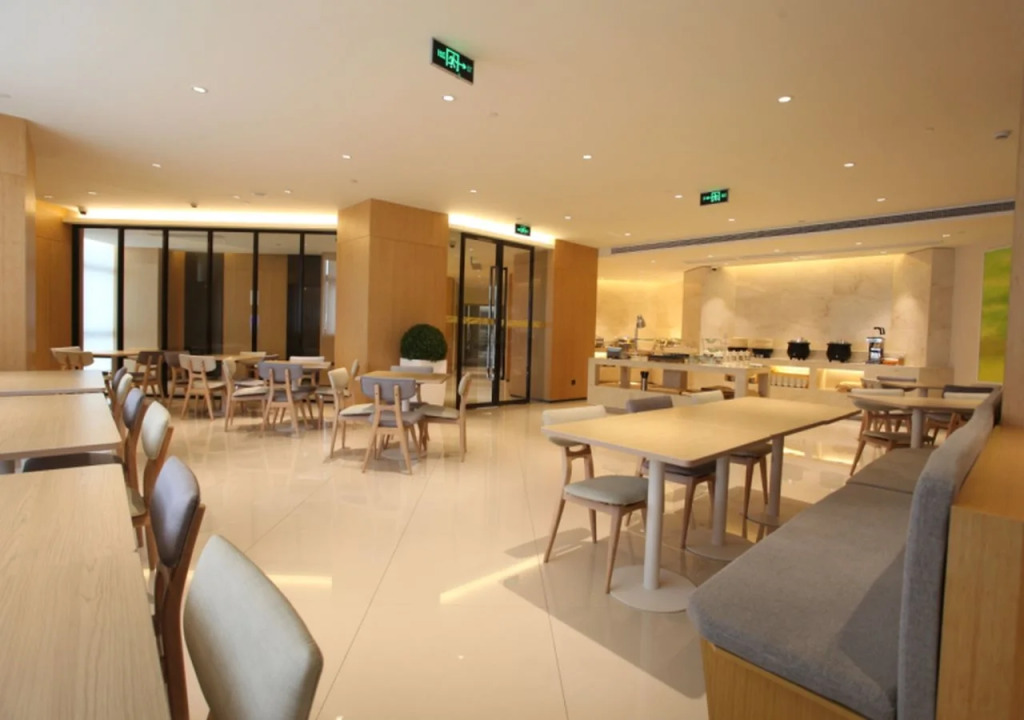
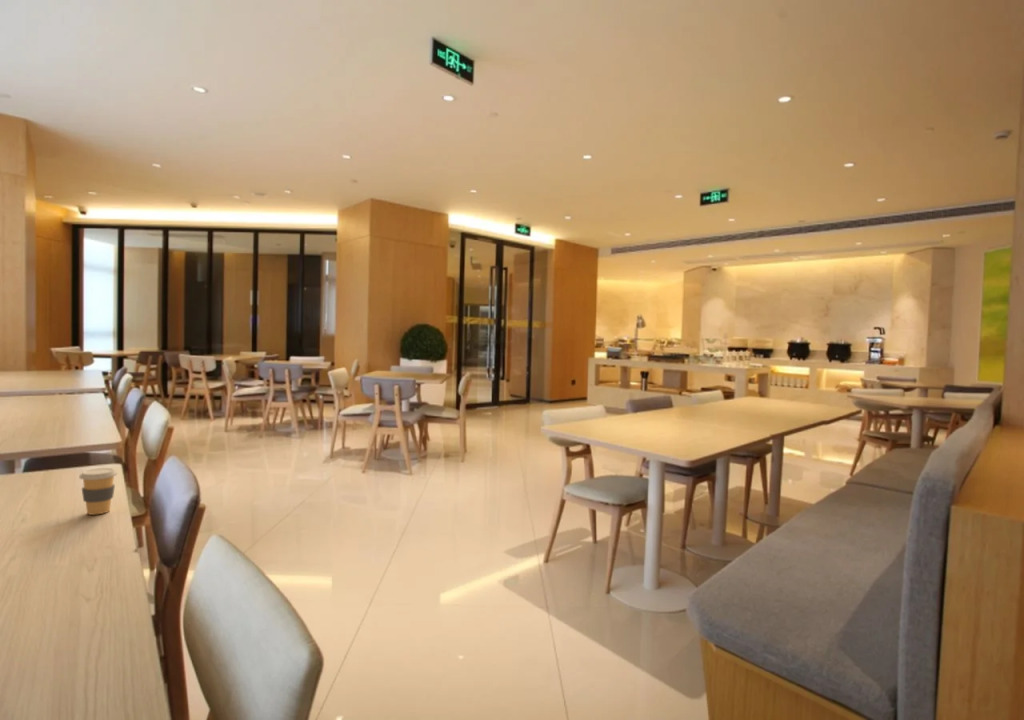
+ coffee cup [78,467,118,516]
